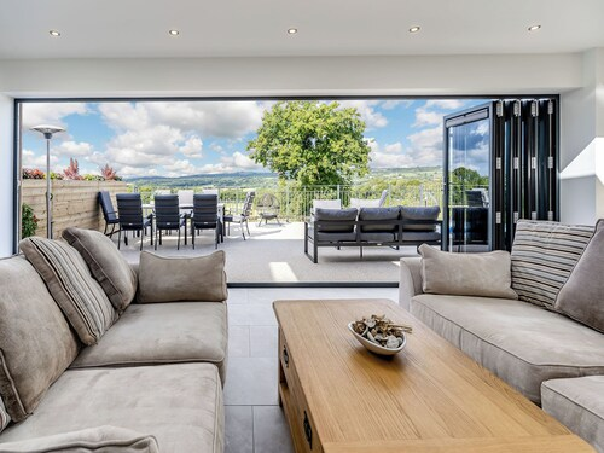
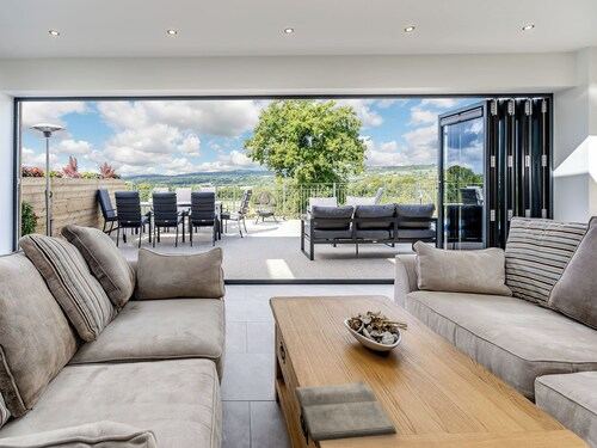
+ diary [294,379,398,443]
